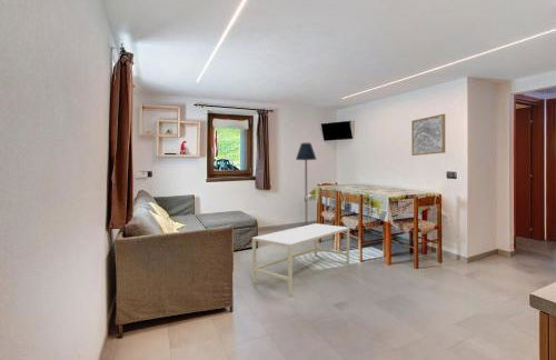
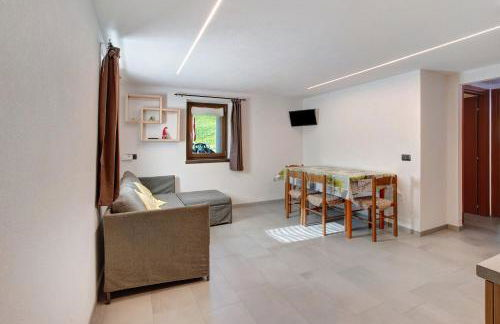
- wall art [410,113,446,157]
- coffee table [251,222,350,296]
- floor lamp [295,142,318,227]
